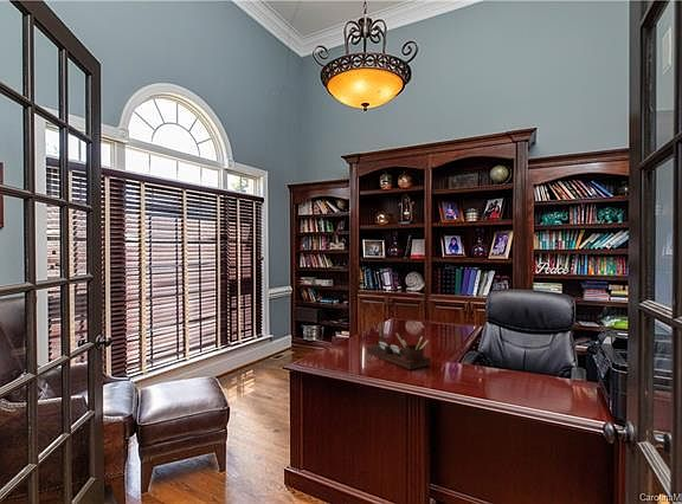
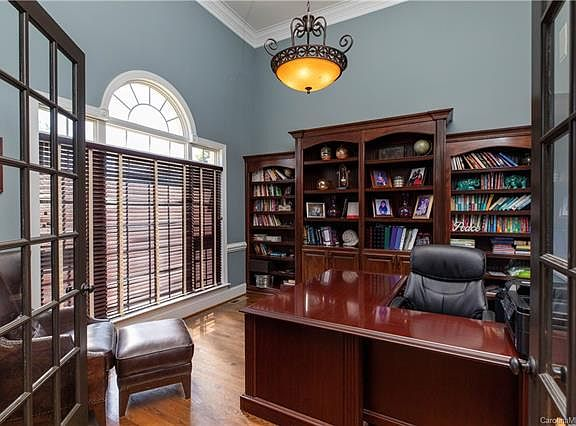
- desk organizer [366,321,432,370]
